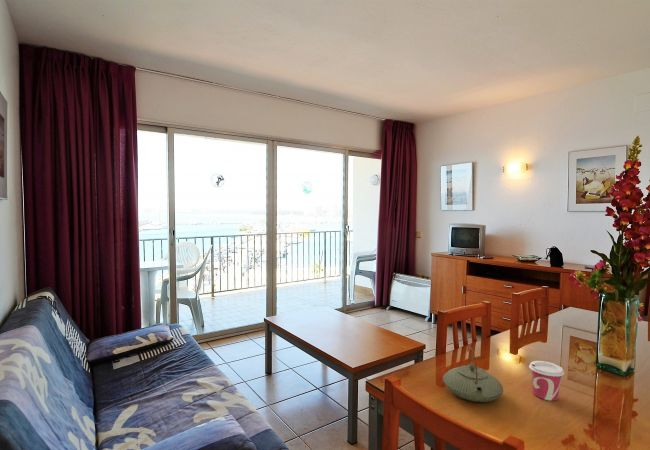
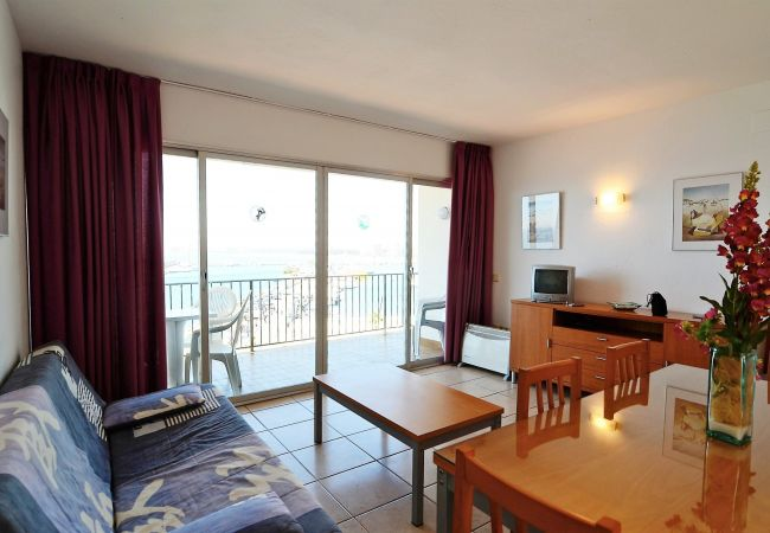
- teapot [442,347,504,403]
- cup [528,360,565,402]
